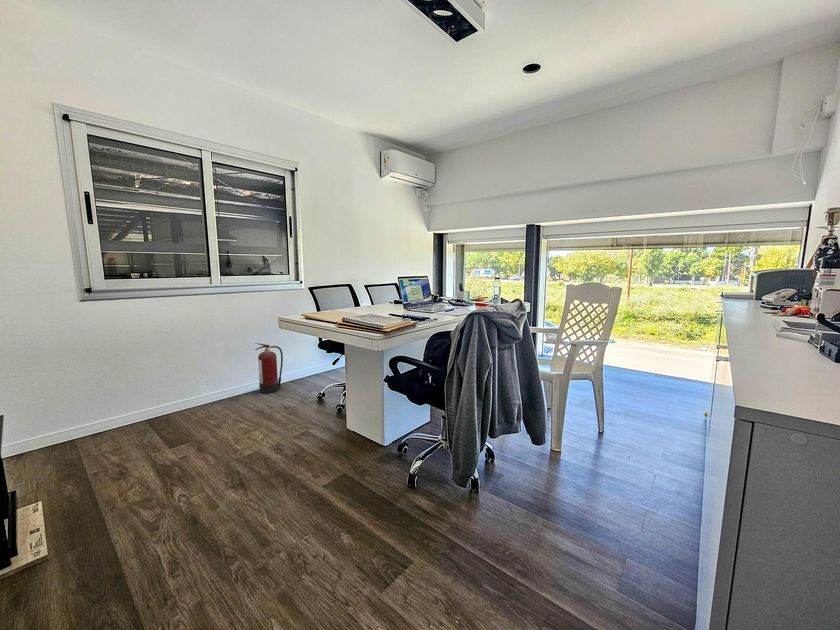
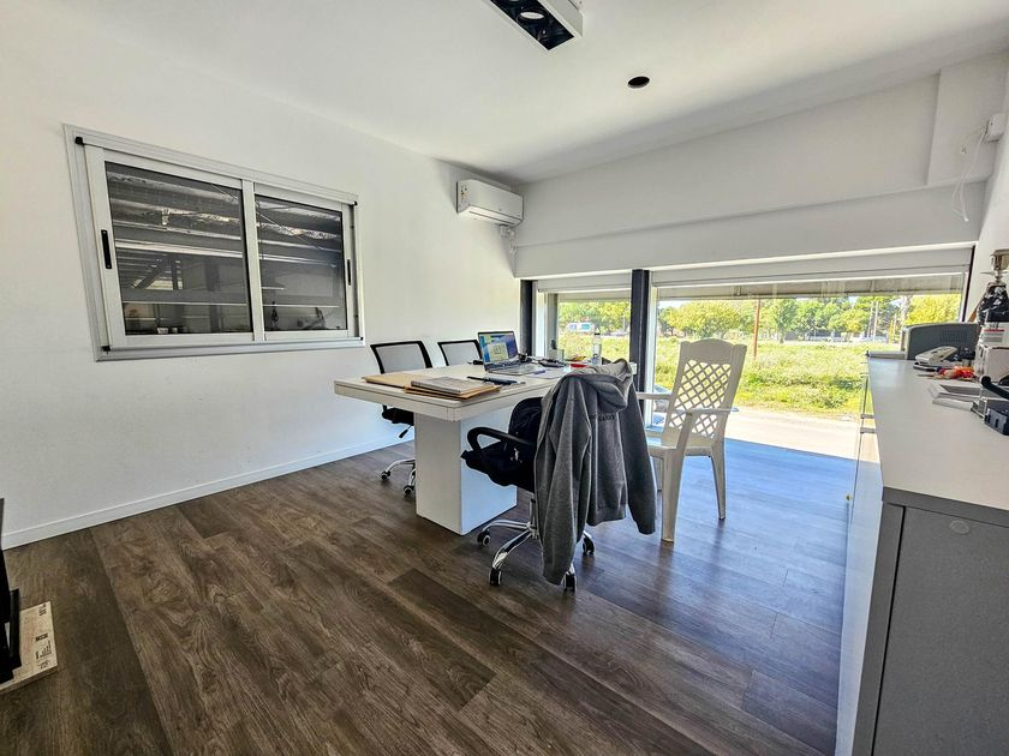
- fire extinguisher [254,342,284,394]
